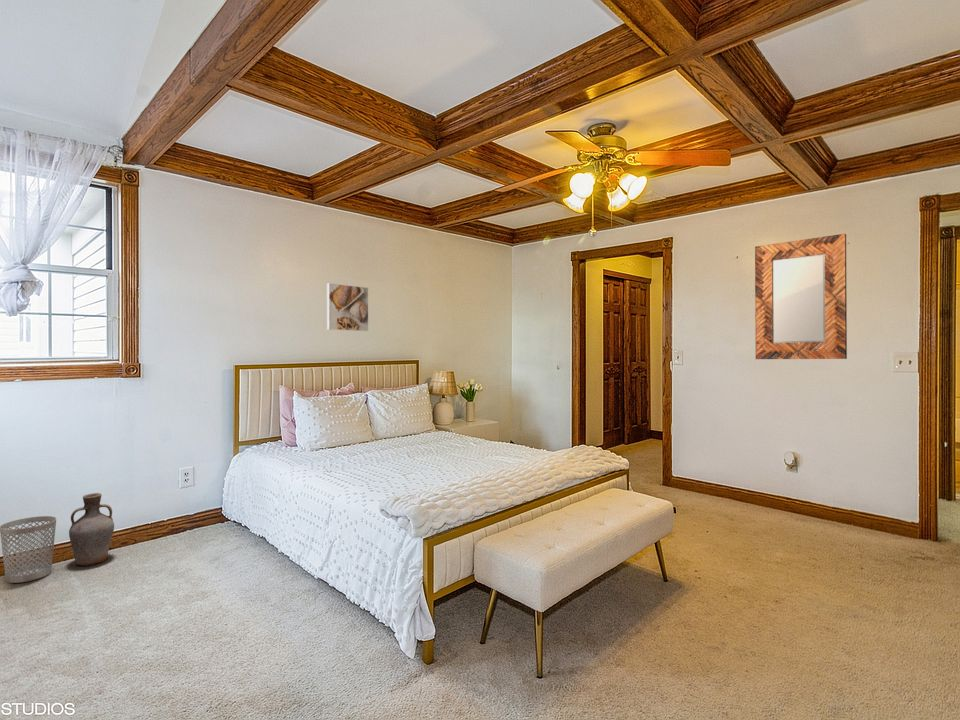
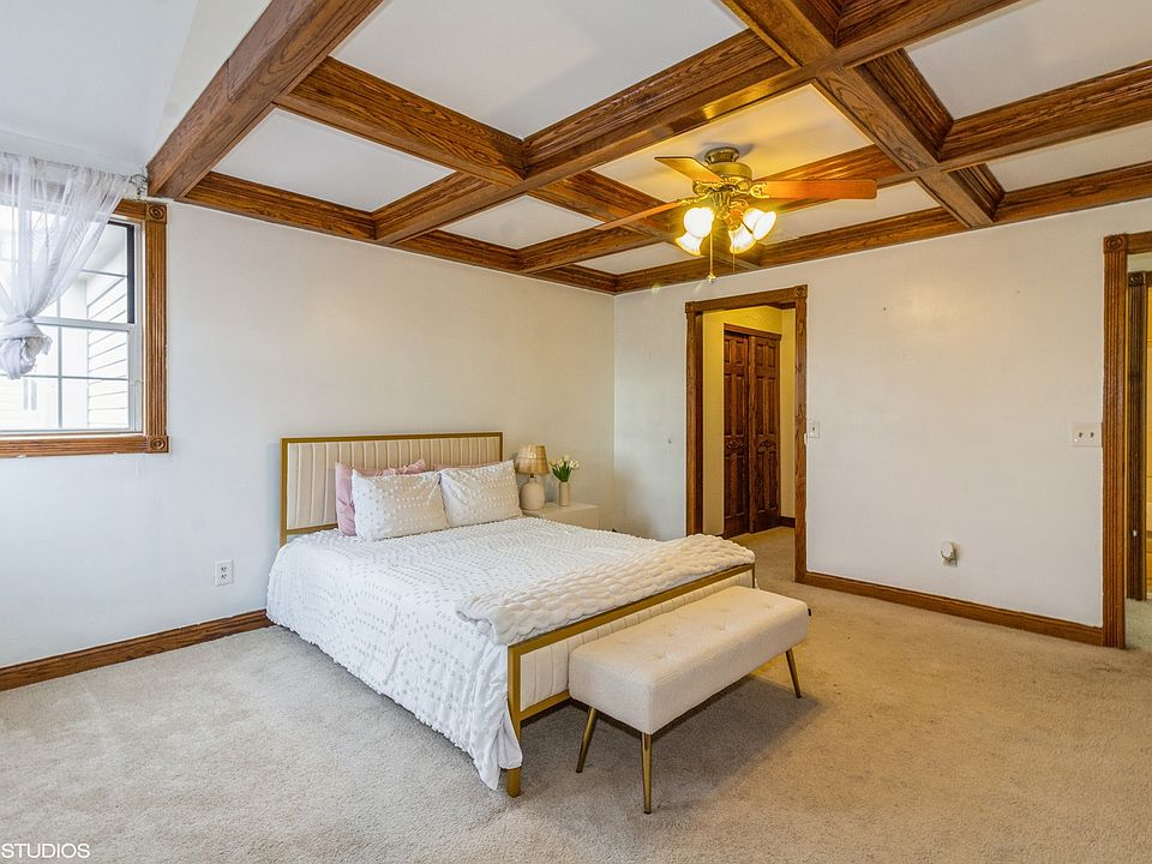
- wastebasket [0,515,57,584]
- home mirror [754,233,848,360]
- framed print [326,282,370,332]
- vase [68,492,115,567]
